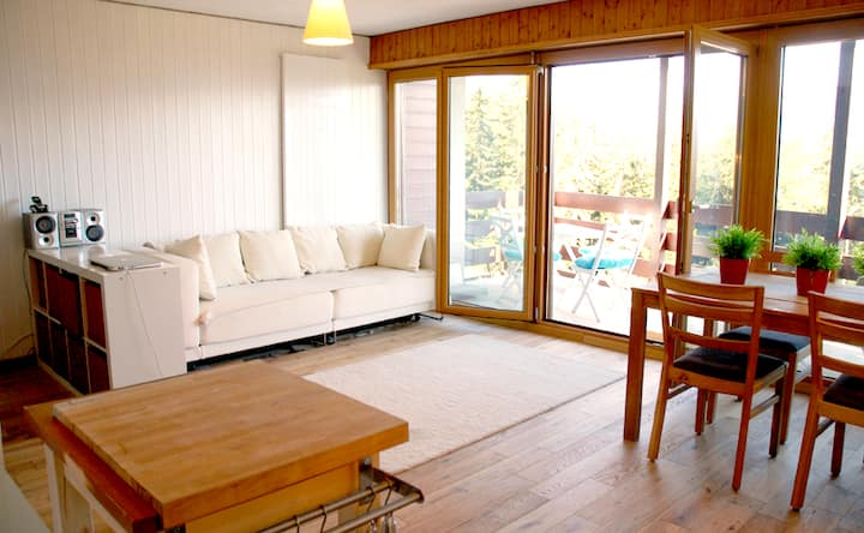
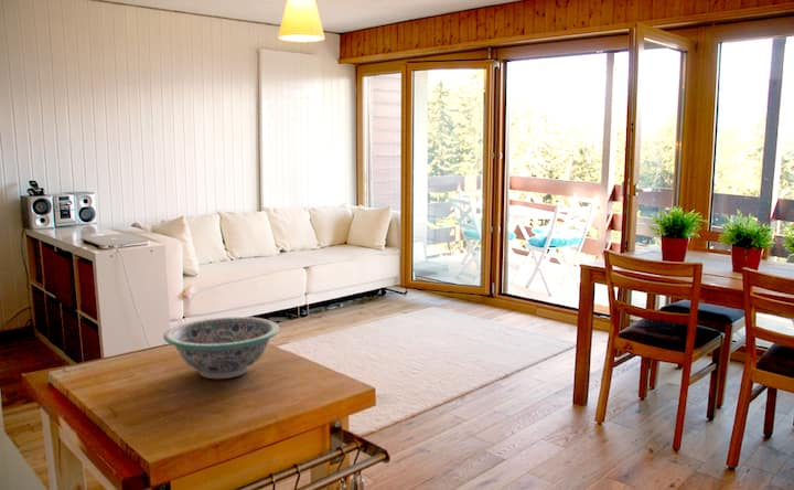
+ decorative bowl [162,316,280,380]
